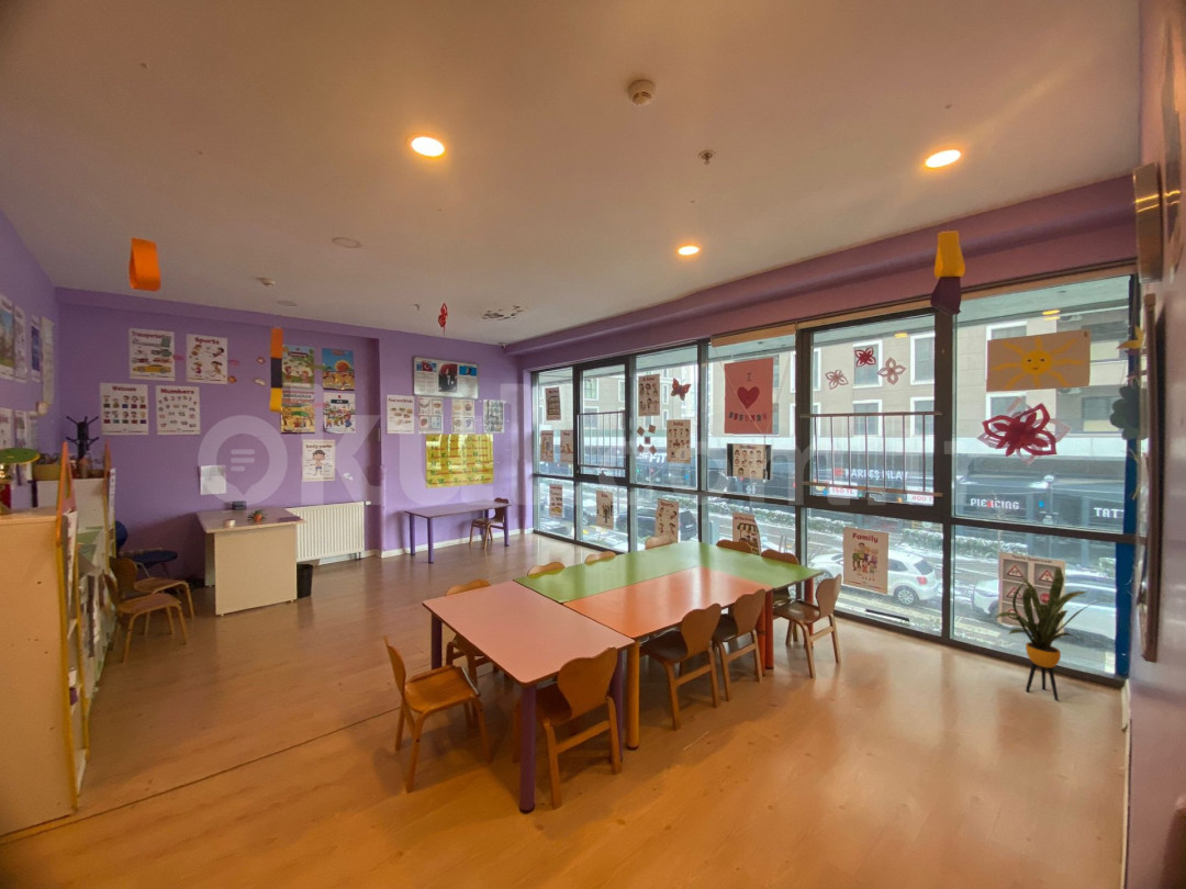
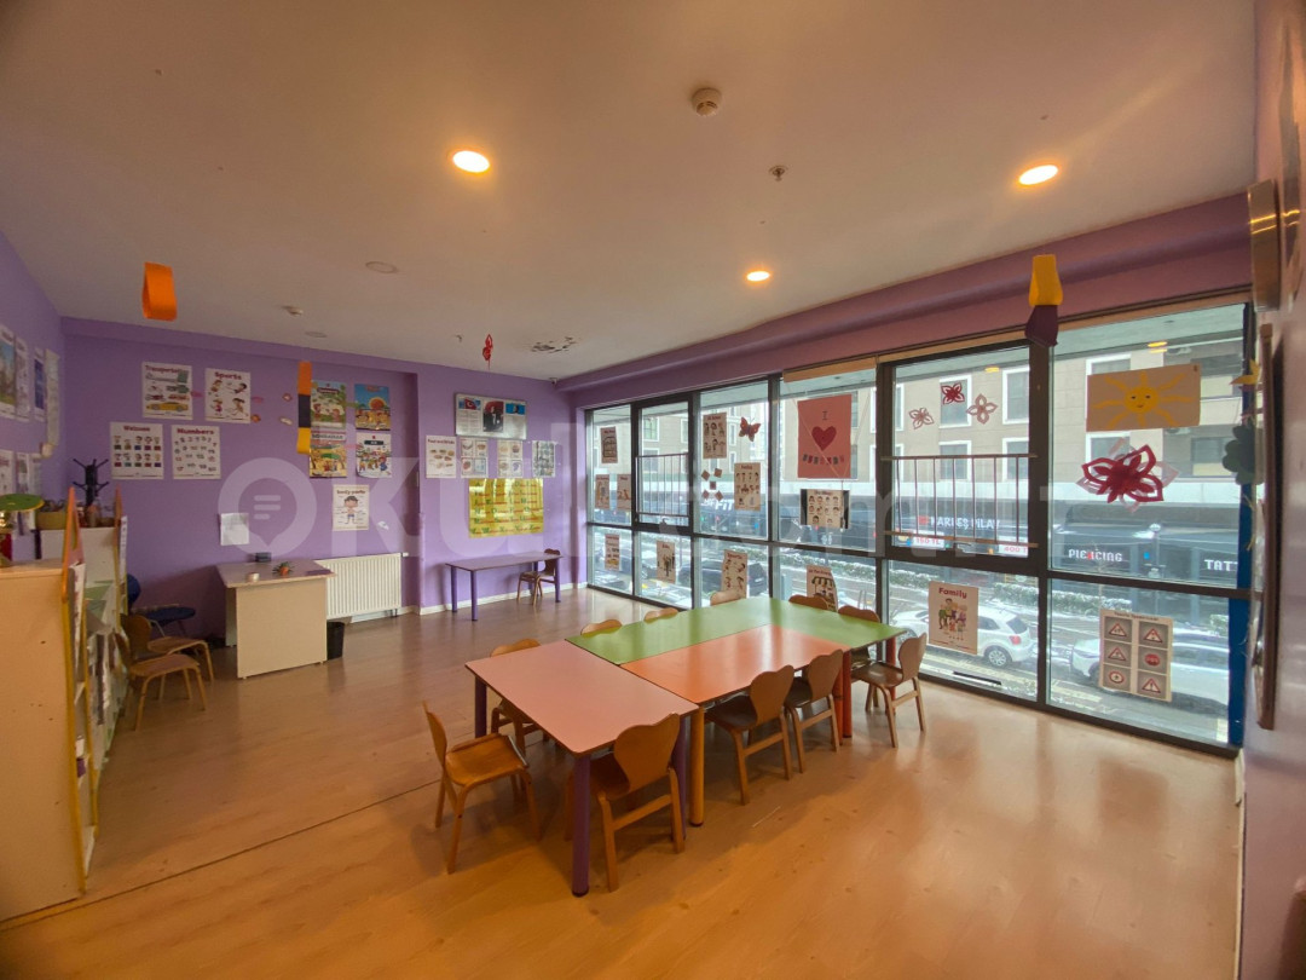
- house plant [993,566,1106,701]
